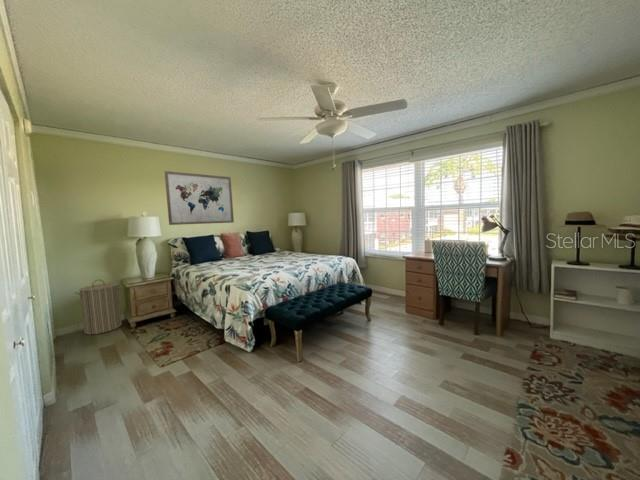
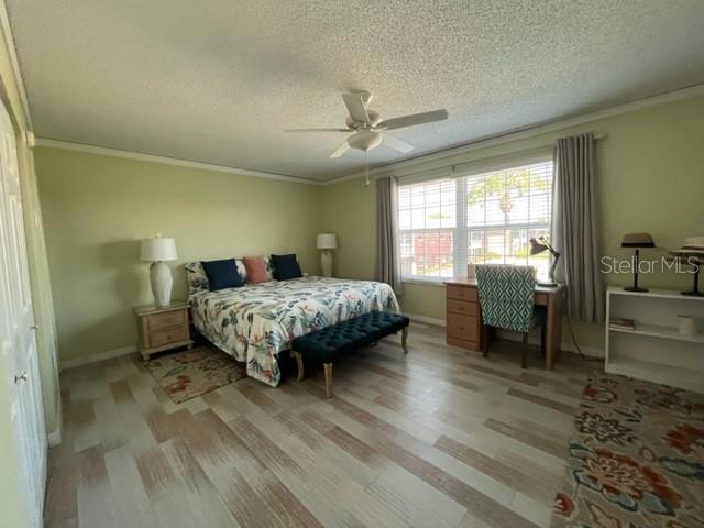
- laundry hamper [74,279,123,336]
- wall art [164,170,235,226]
